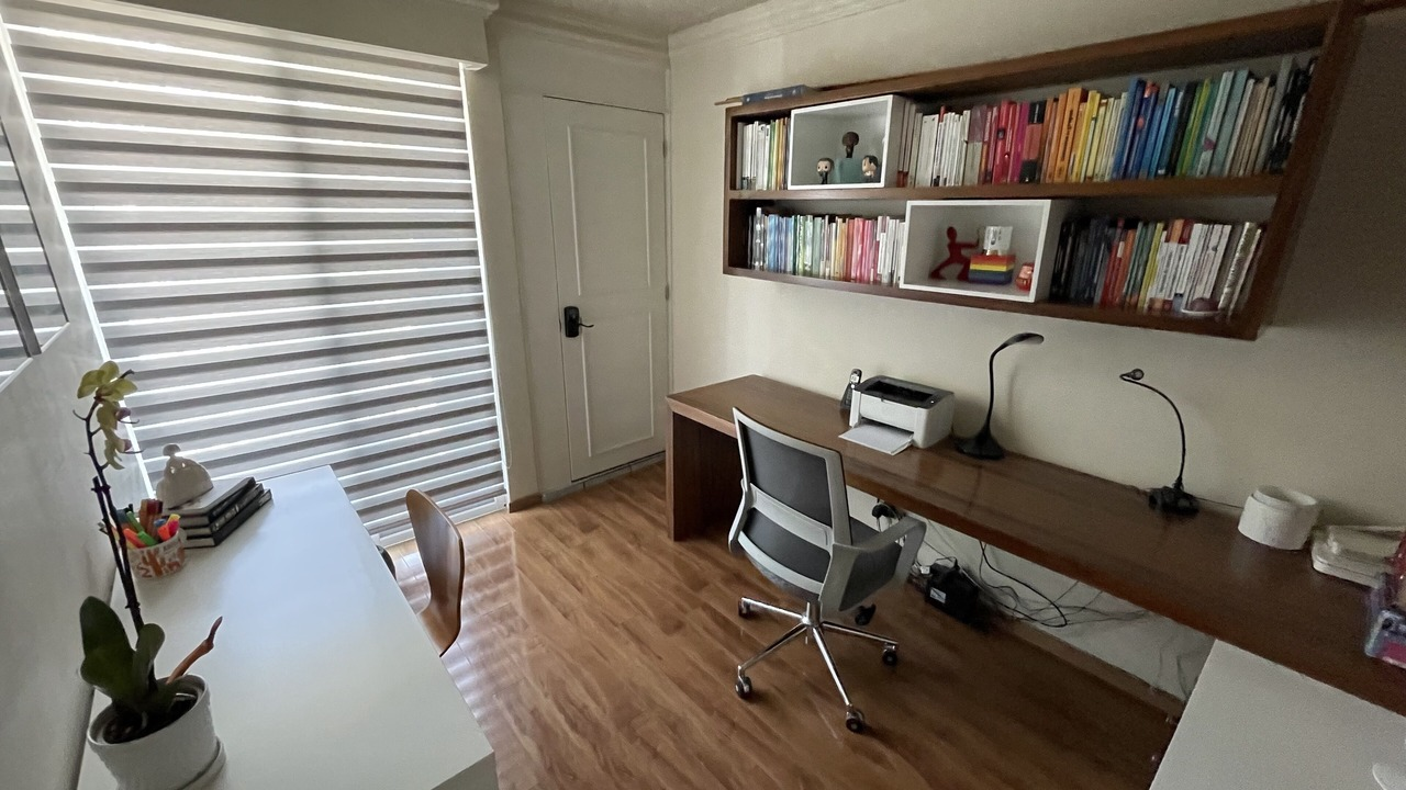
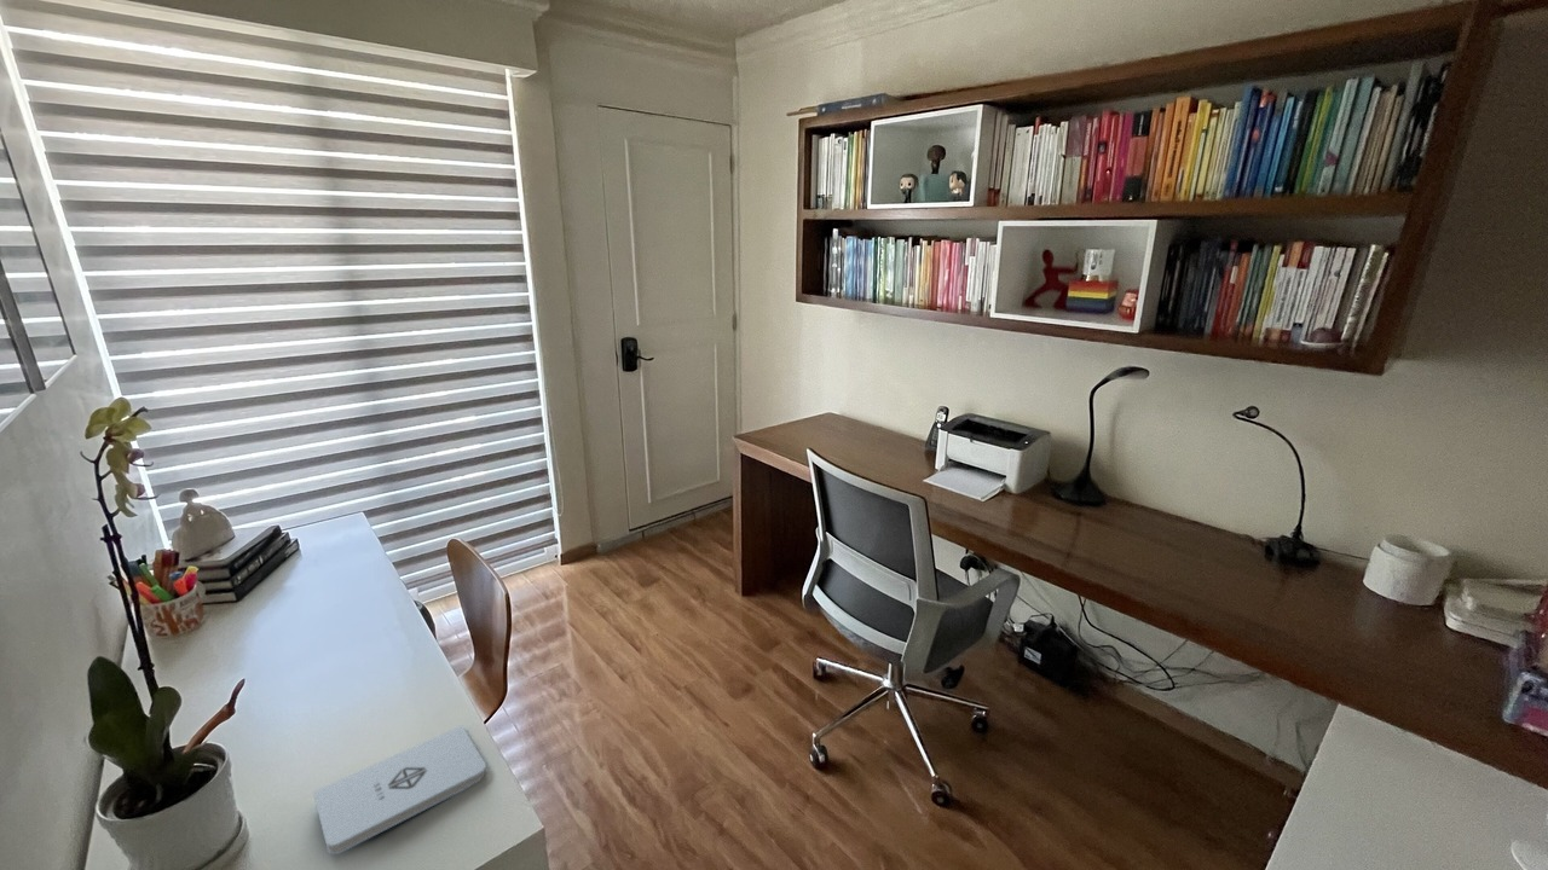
+ notepad [312,724,487,856]
